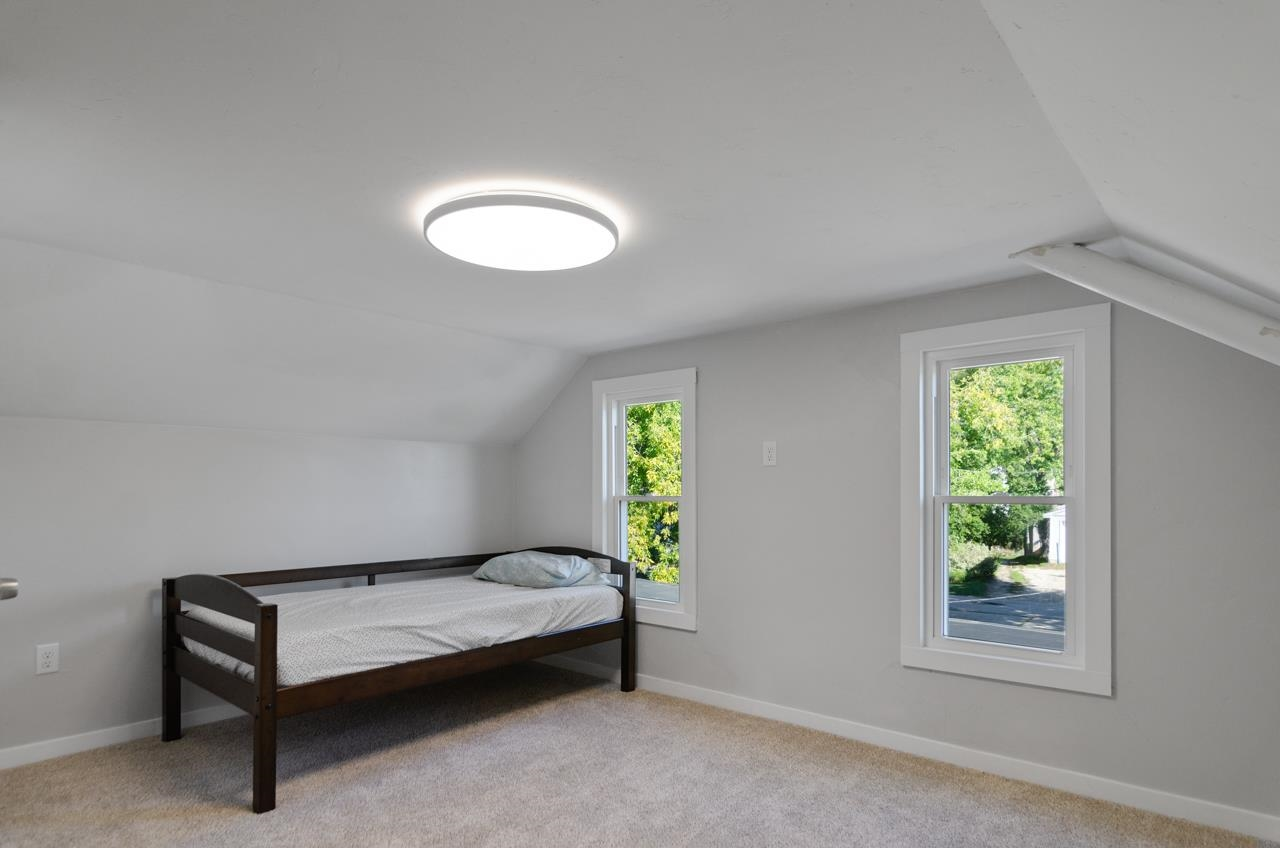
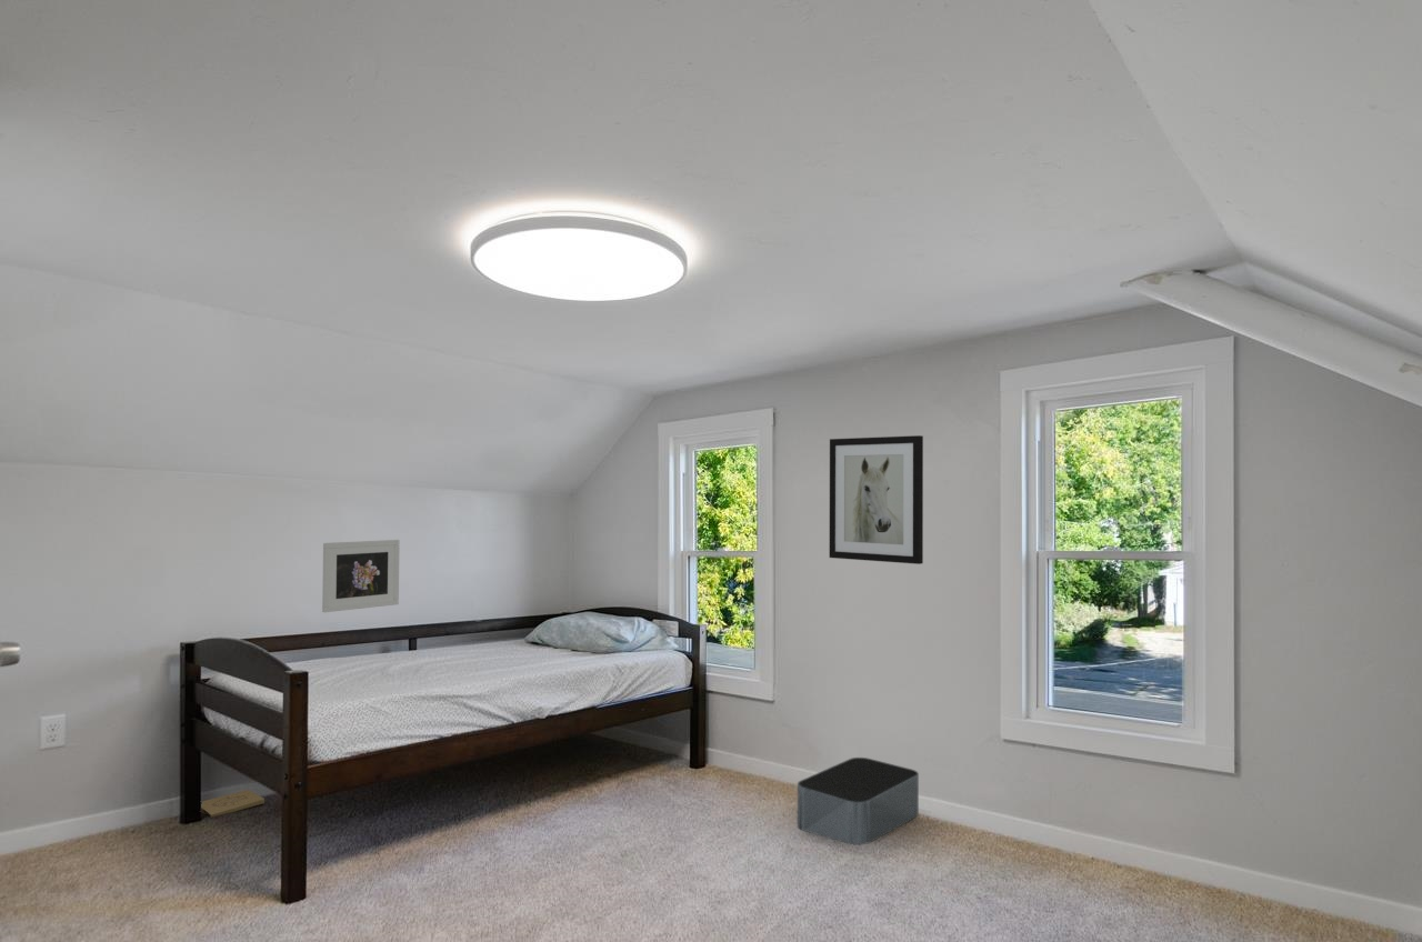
+ wall art [829,434,924,565]
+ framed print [321,539,401,613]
+ storage bin [797,756,920,845]
+ box [199,789,266,819]
